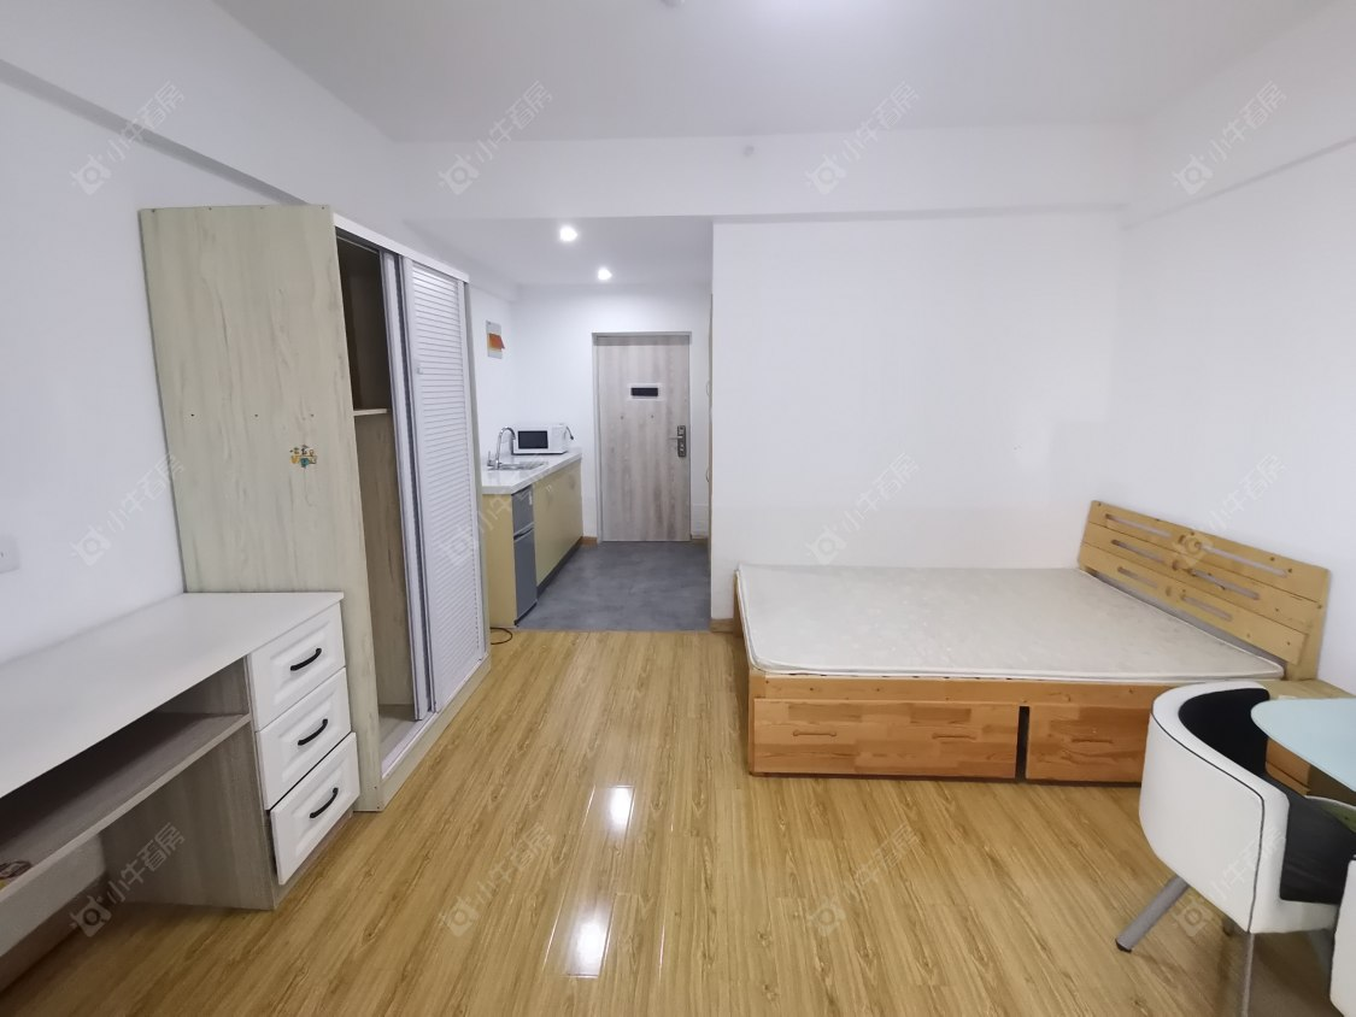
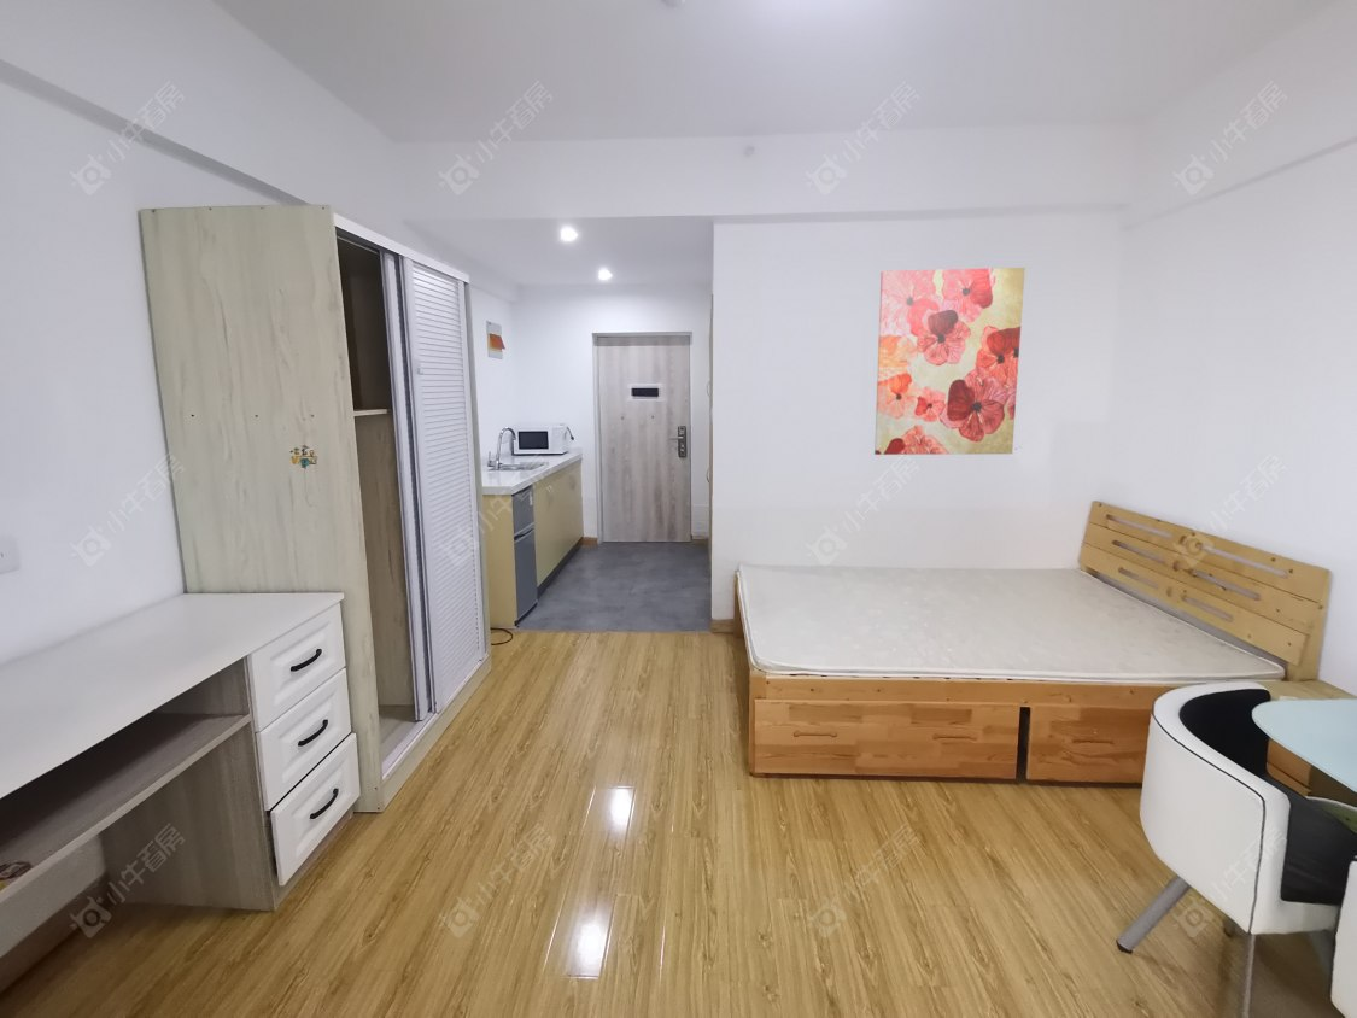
+ wall art [873,267,1026,456]
